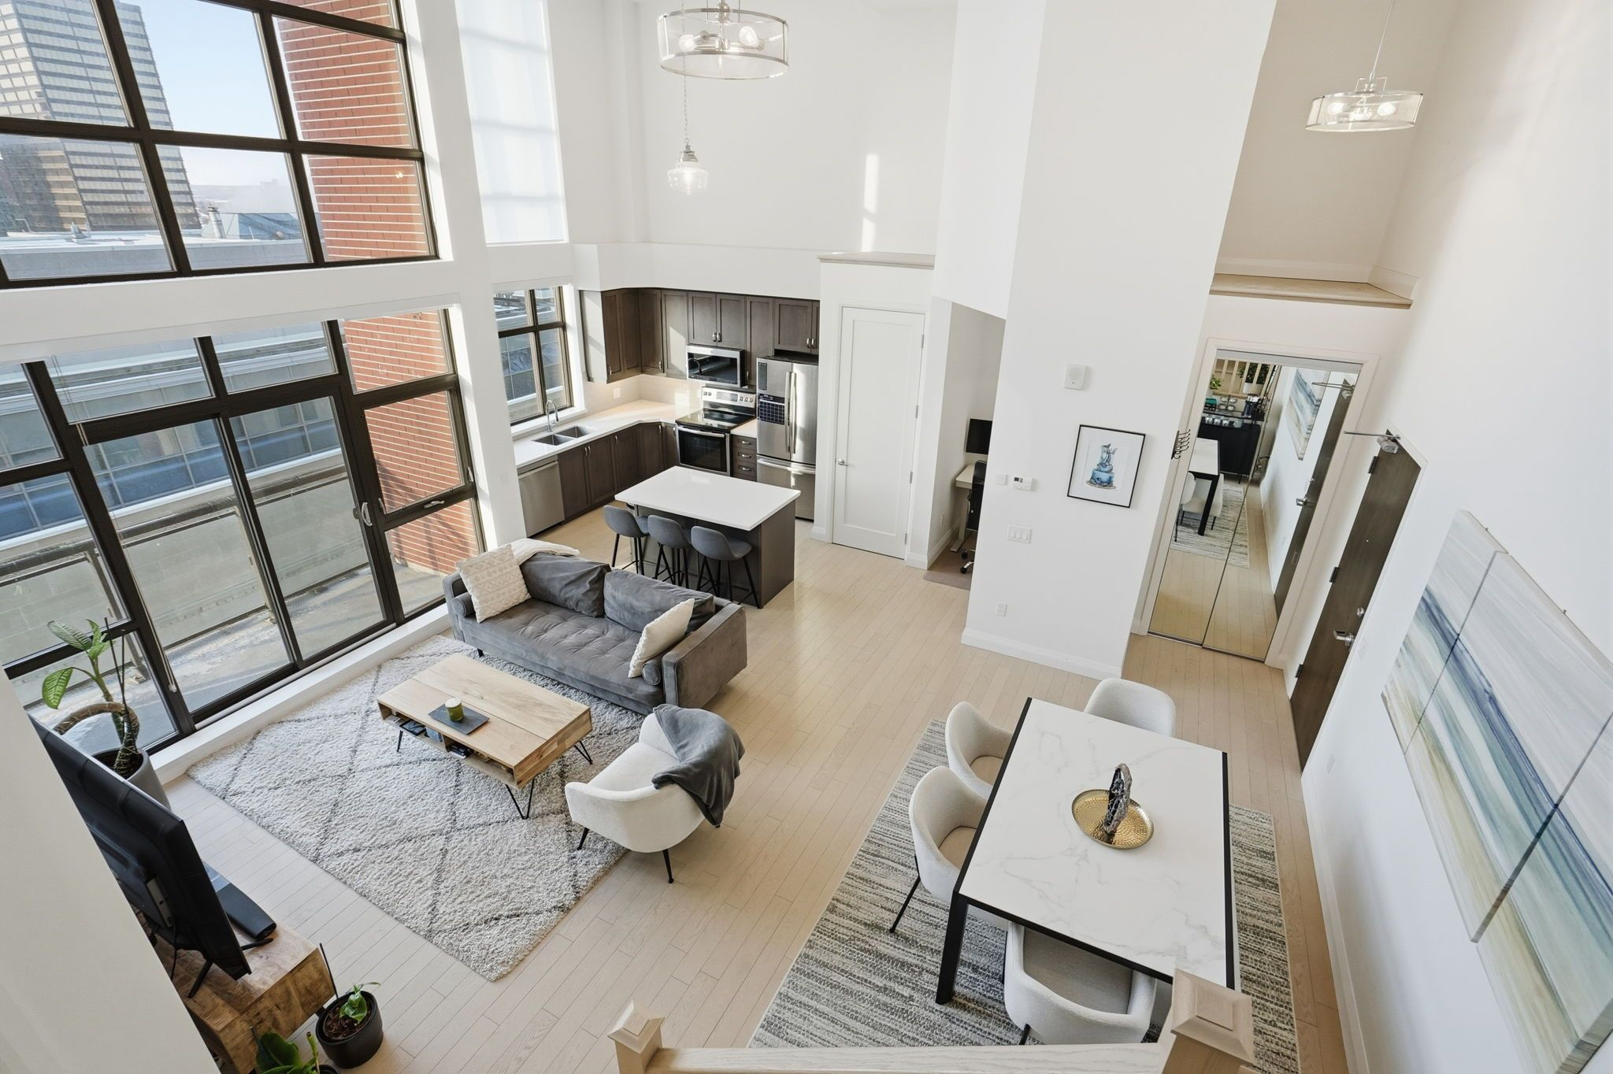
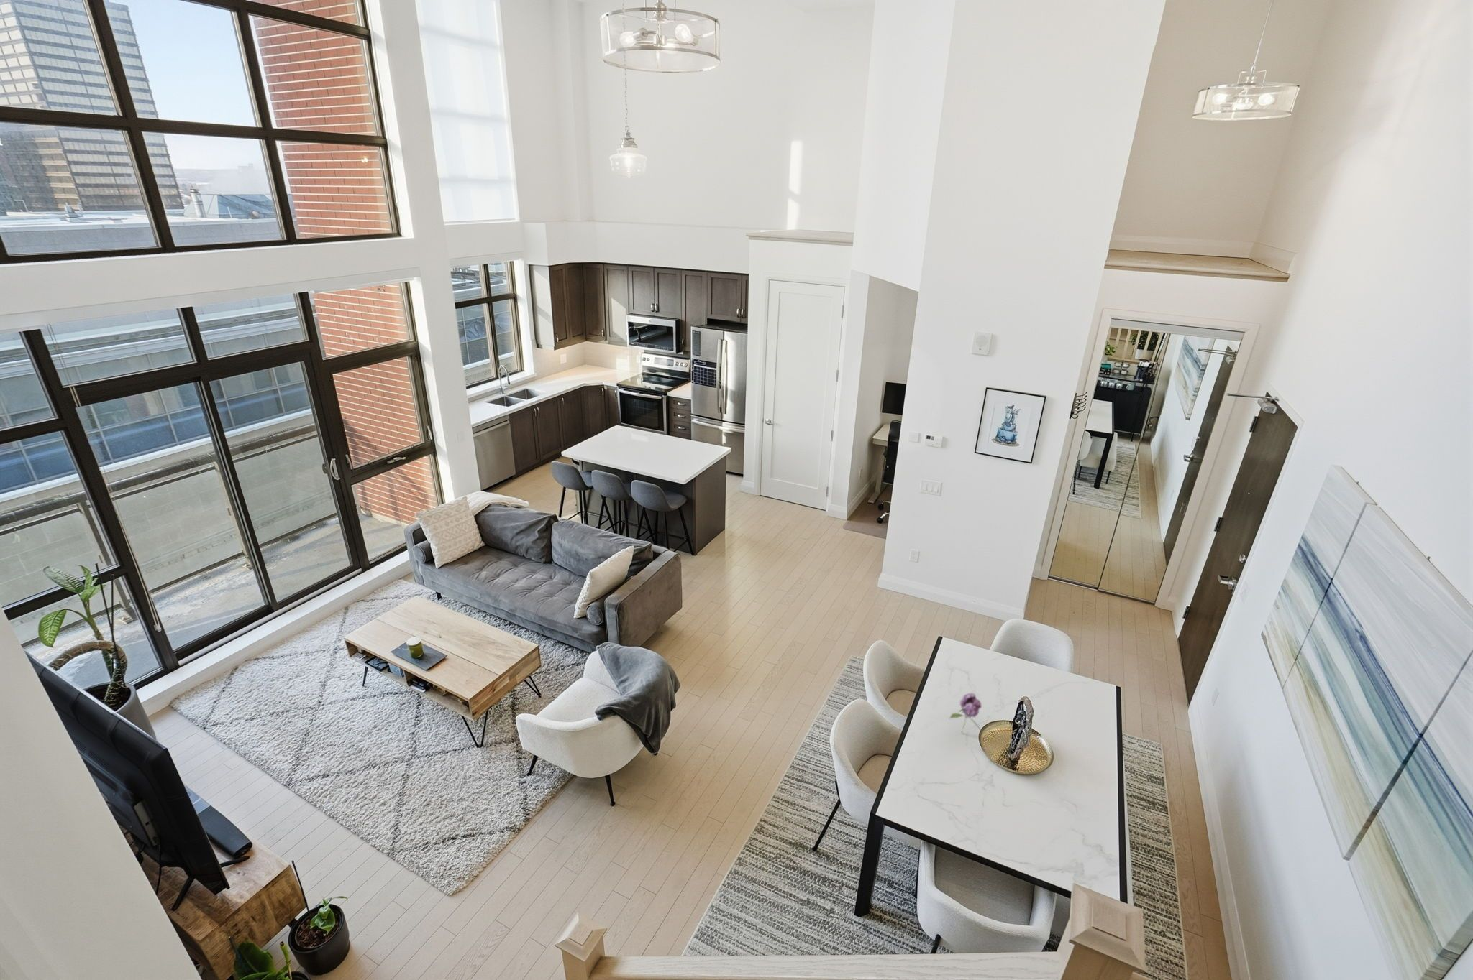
+ flower [949,692,983,734]
